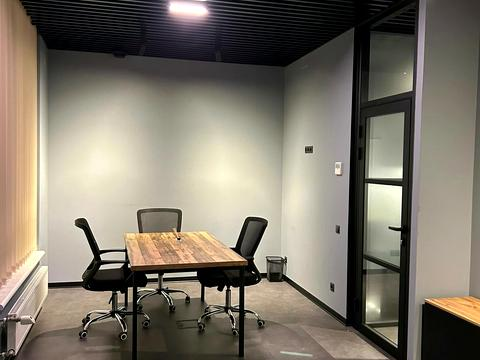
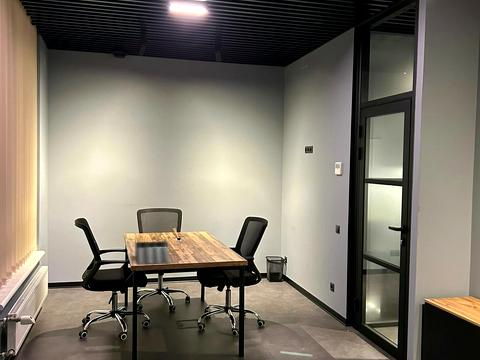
+ desk organizer [134,238,170,266]
